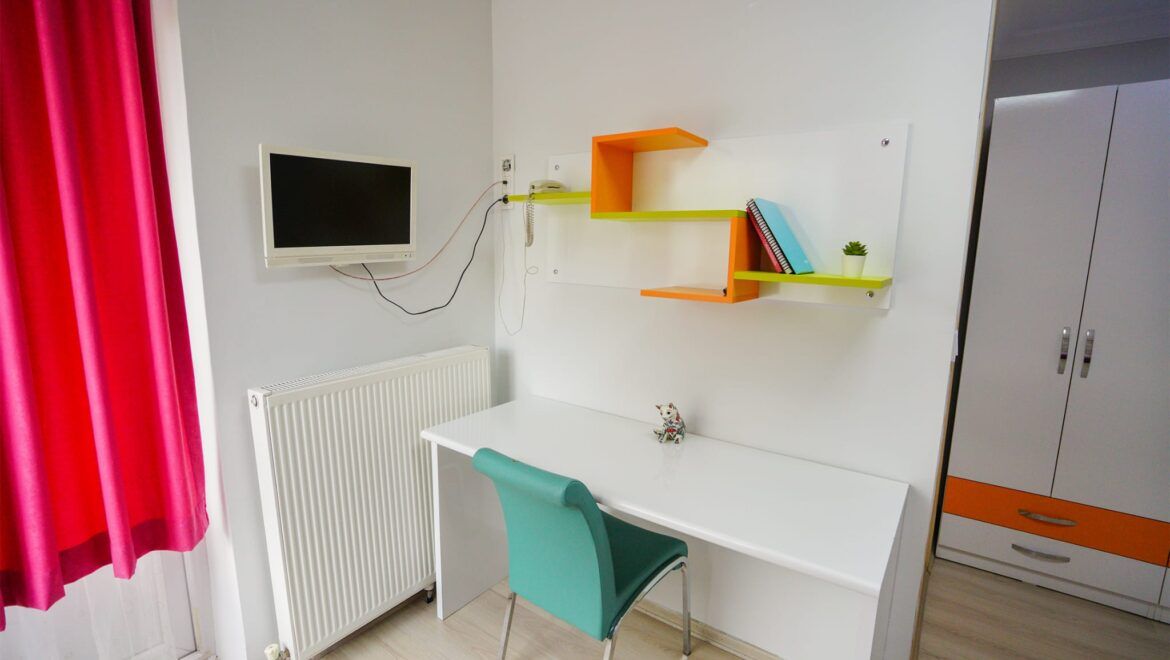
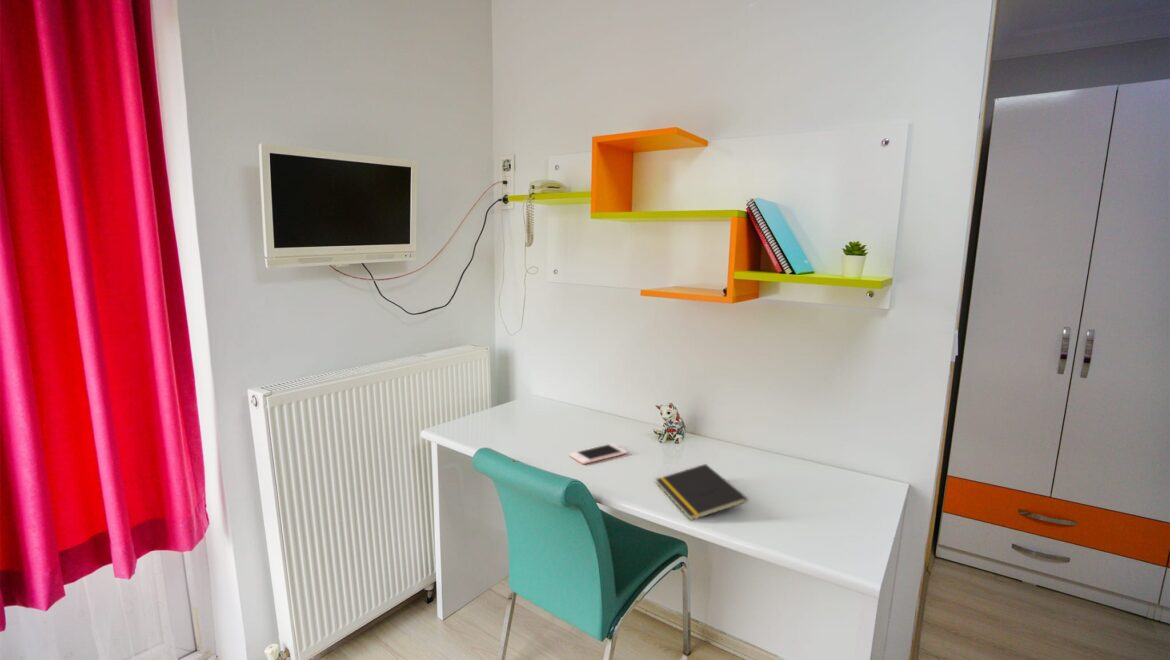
+ notepad [655,463,749,522]
+ cell phone [568,443,628,465]
